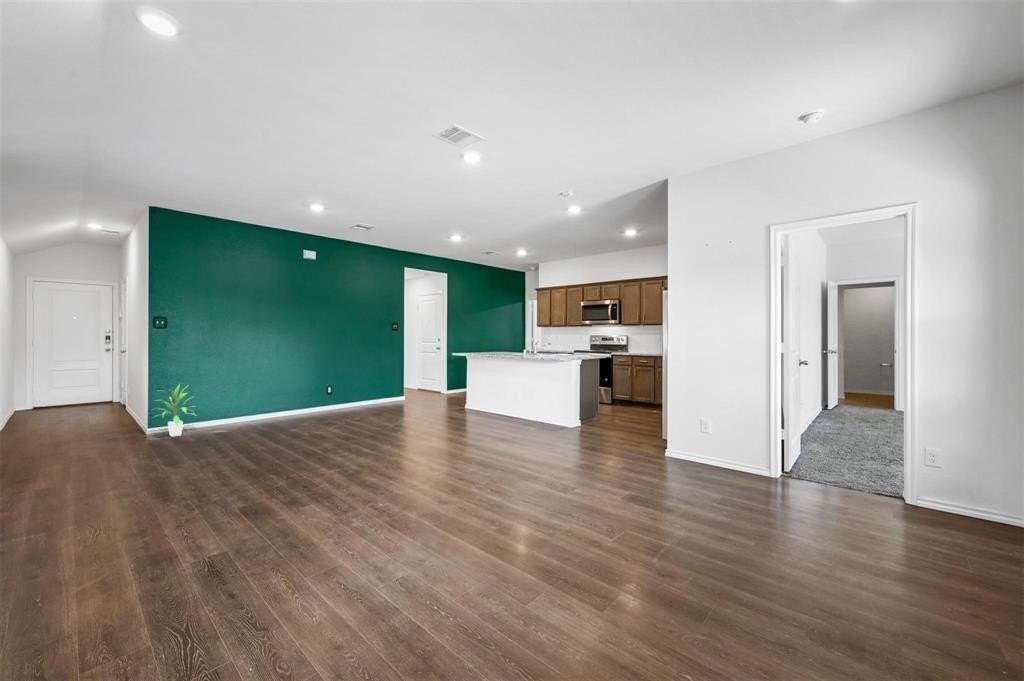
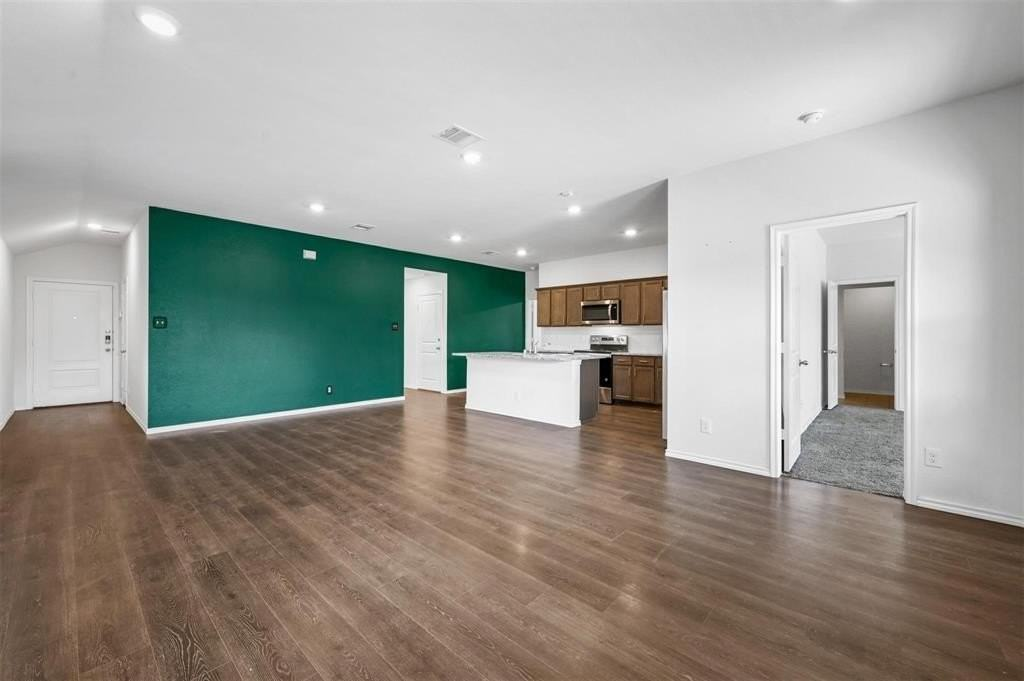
- indoor plant [150,383,198,437]
